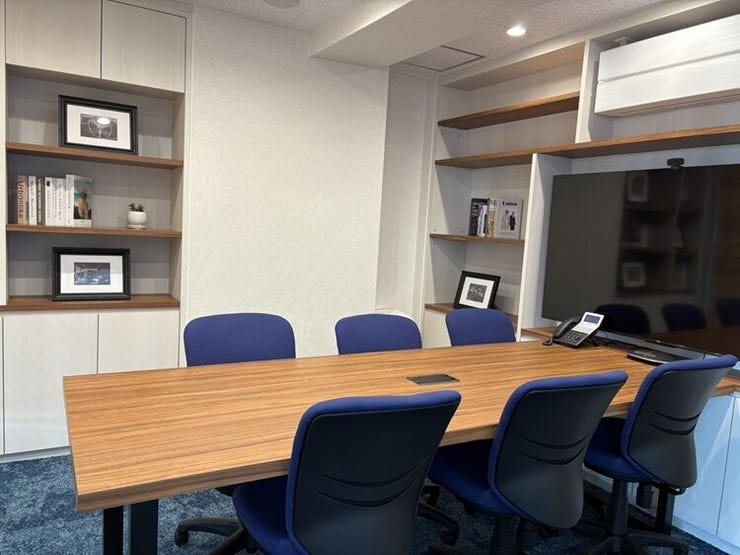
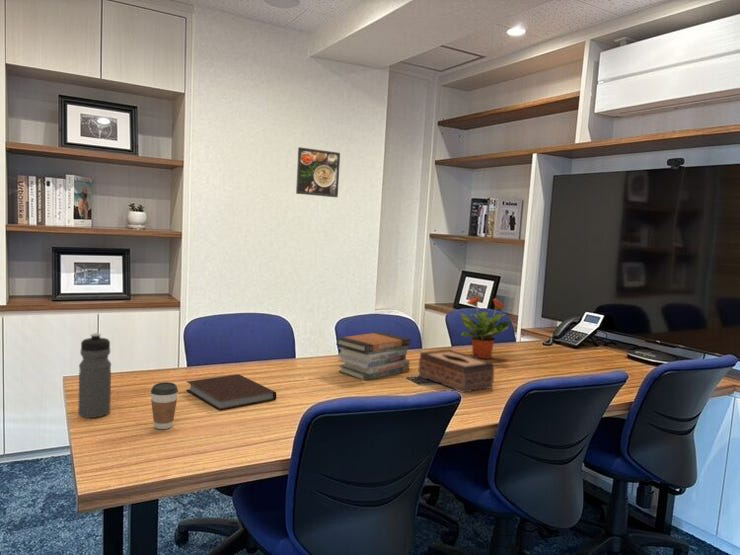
+ water bottle [77,332,112,419]
+ notebook [186,373,277,412]
+ tissue box [417,348,495,394]
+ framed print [295,146,341,198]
+ book stack [335,331,412,381]
+ coffee cup [150,381,179,430]
+ potted plant [459,295,512,360]
